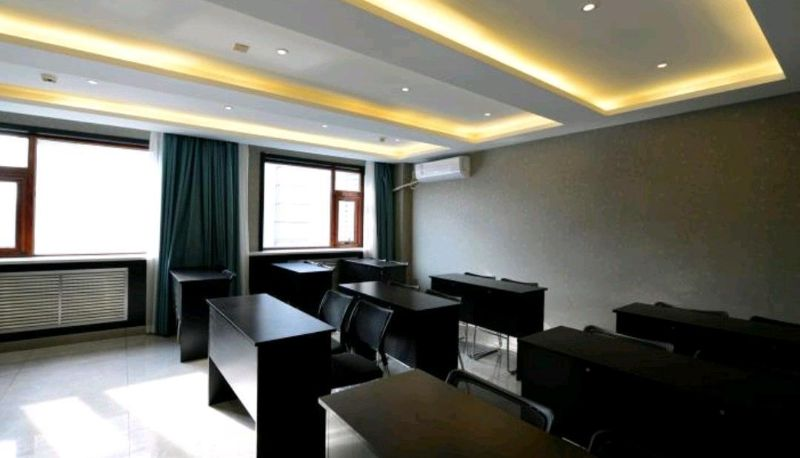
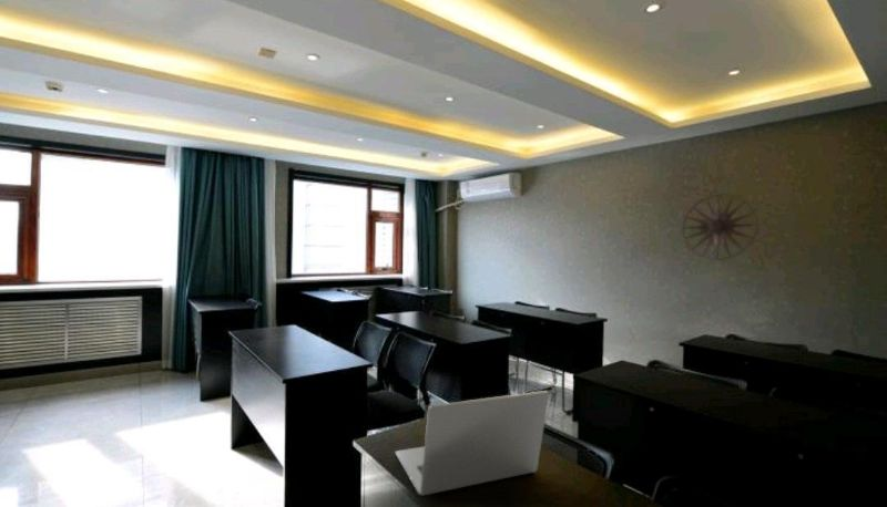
+ wall art [681,194,759,261]
+ laptop [394,390,550,496]
